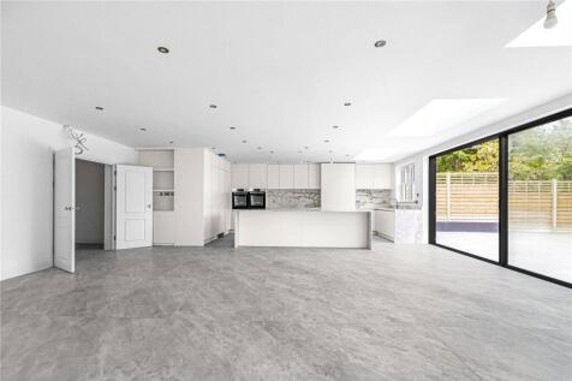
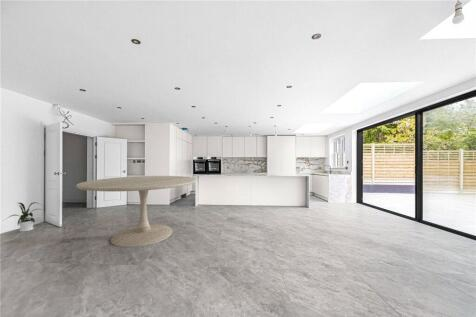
+ house plant [2,201,44,233]
+ dining table [75,175,197,248]
